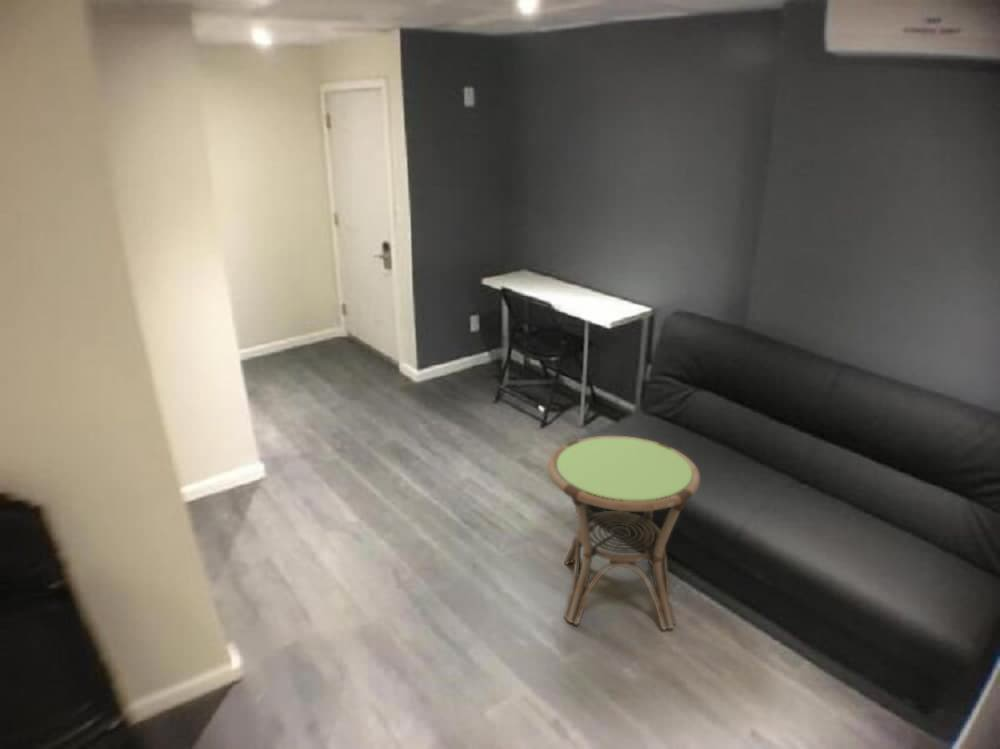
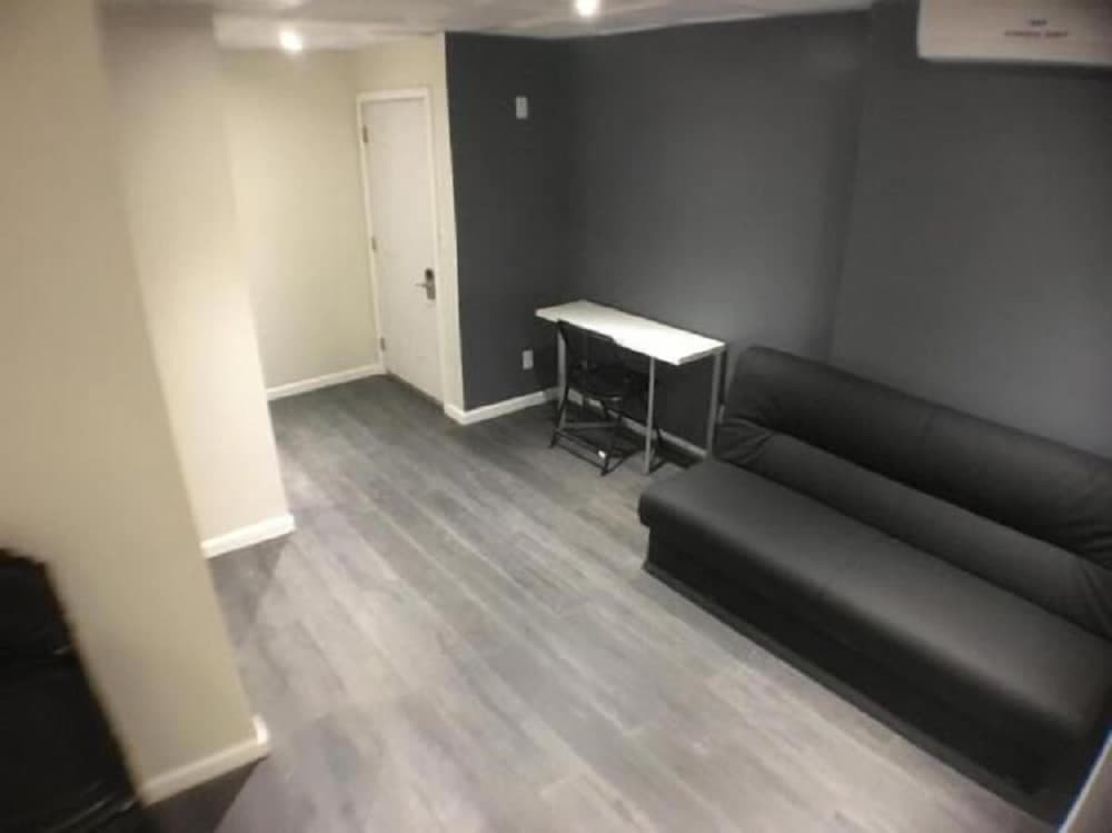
- side table [547,435,701,631]
